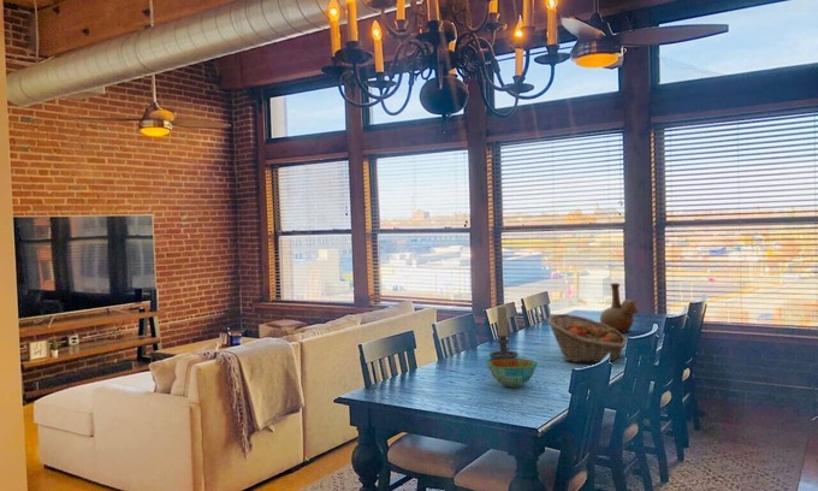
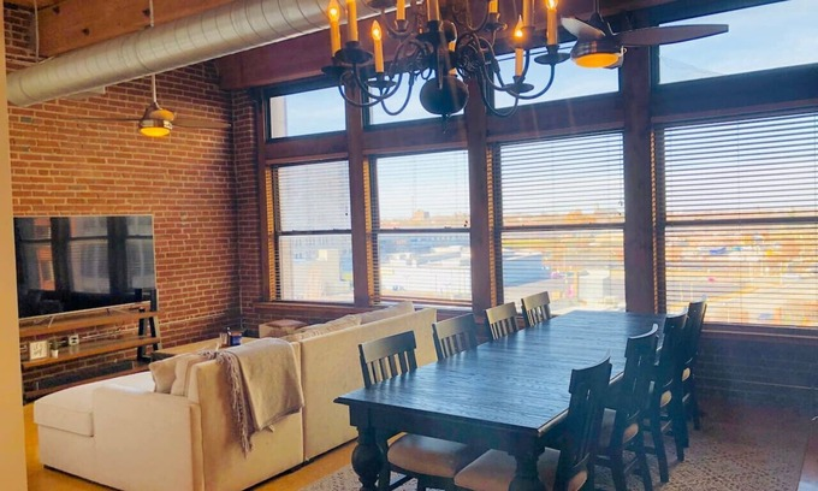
- bowl [486,357,539,389]
- vase [599,282,639,333]
- fruit basket [546,313,628,363]
- candle holder [488,306,520,360]
